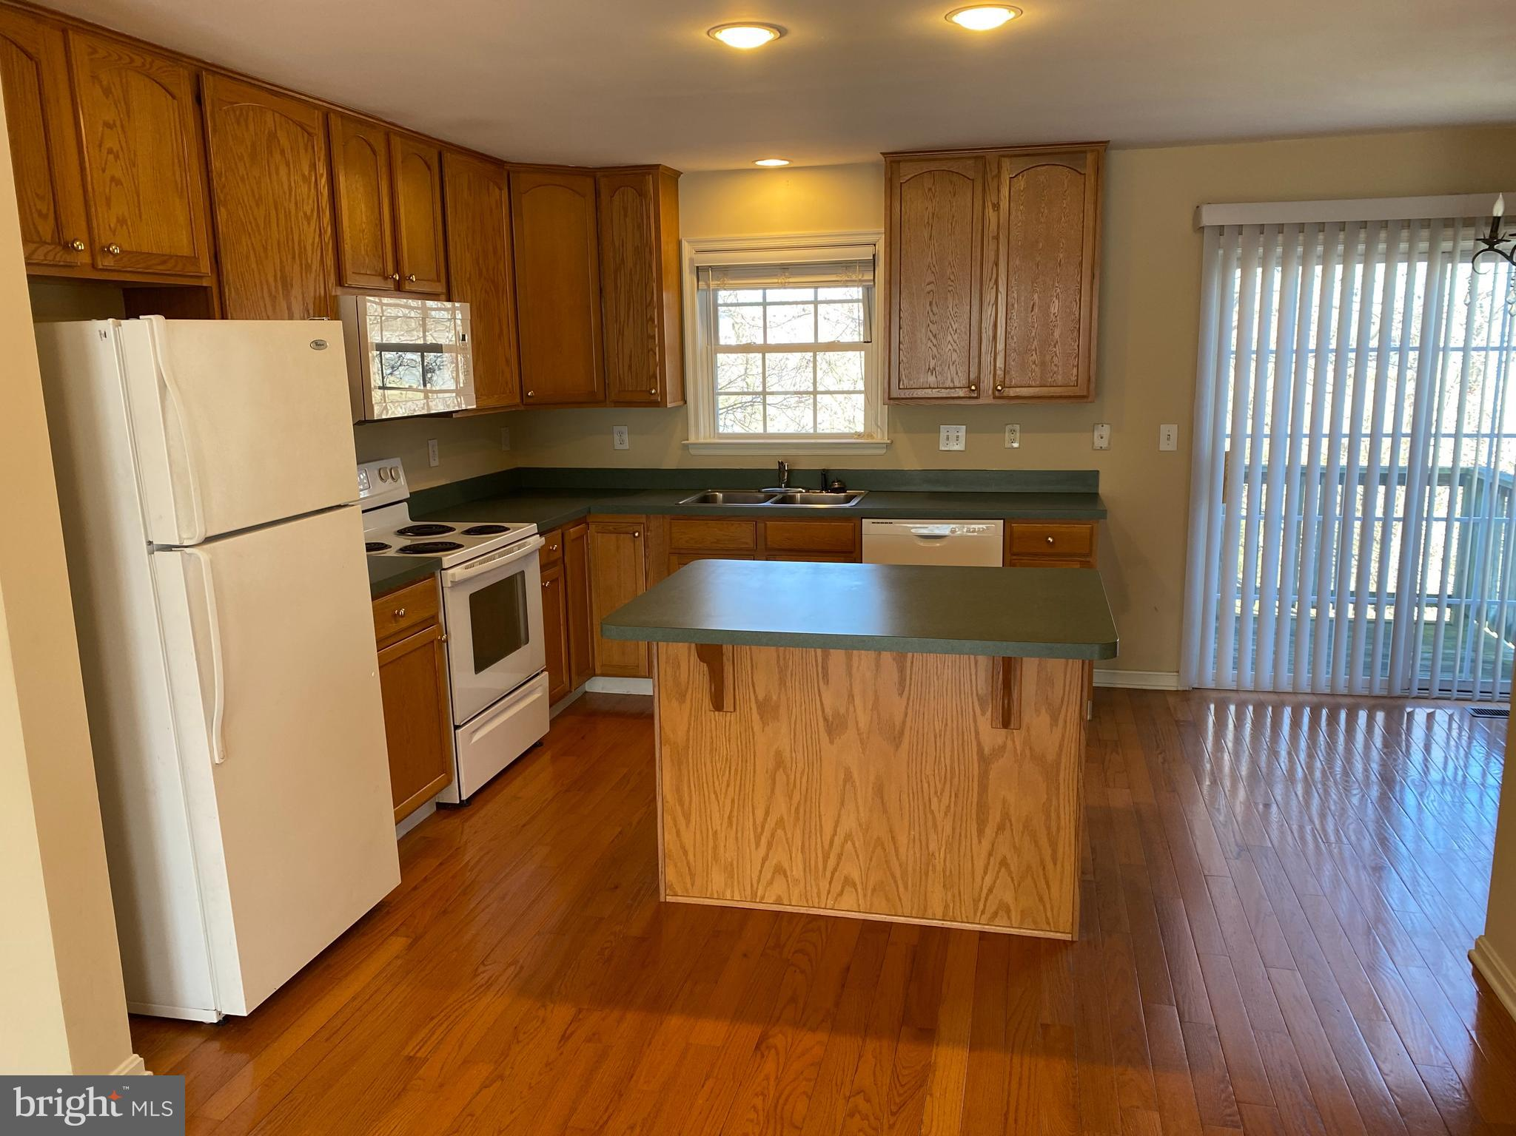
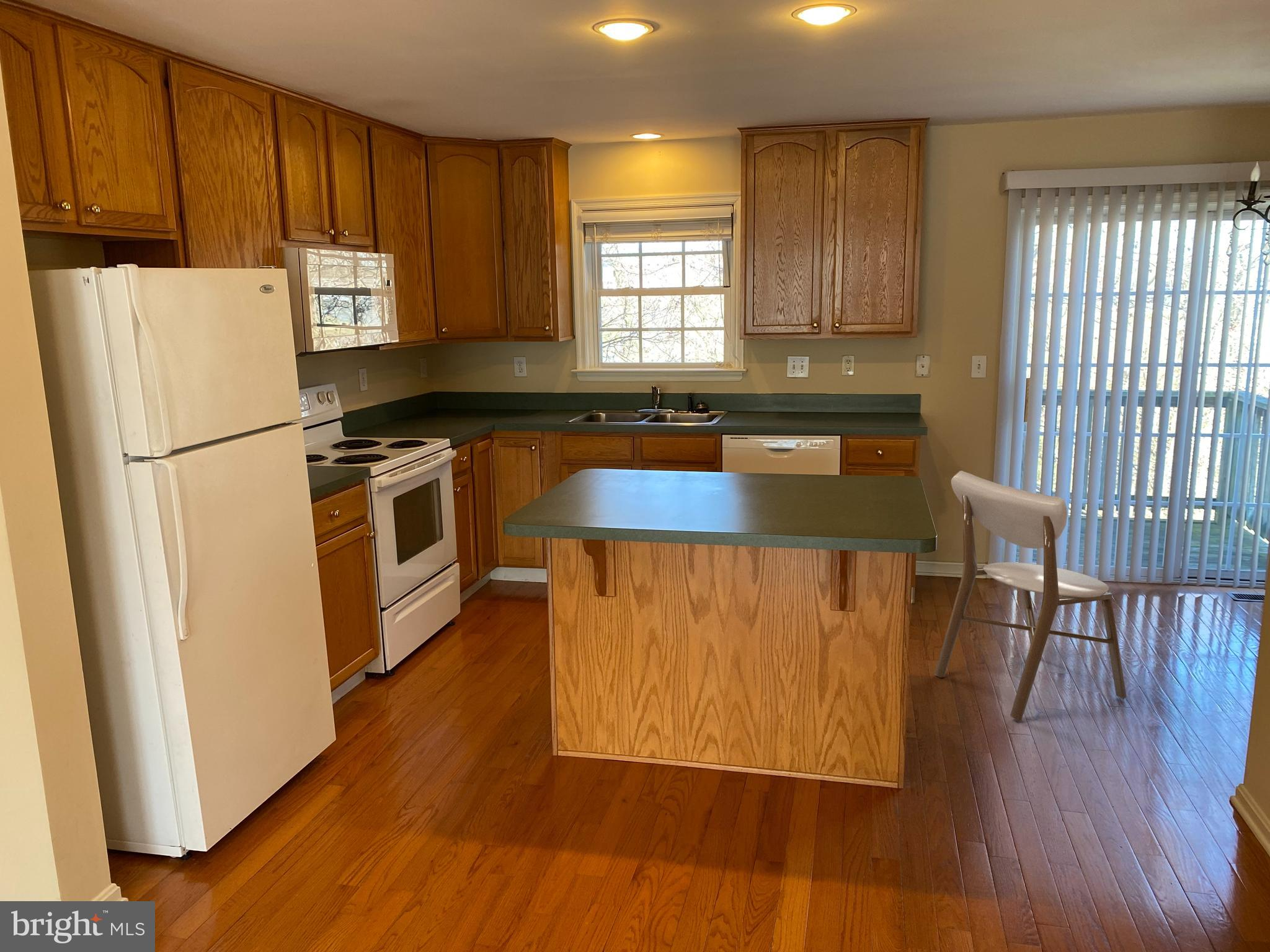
+ dining chair [935,470,1127,721]
